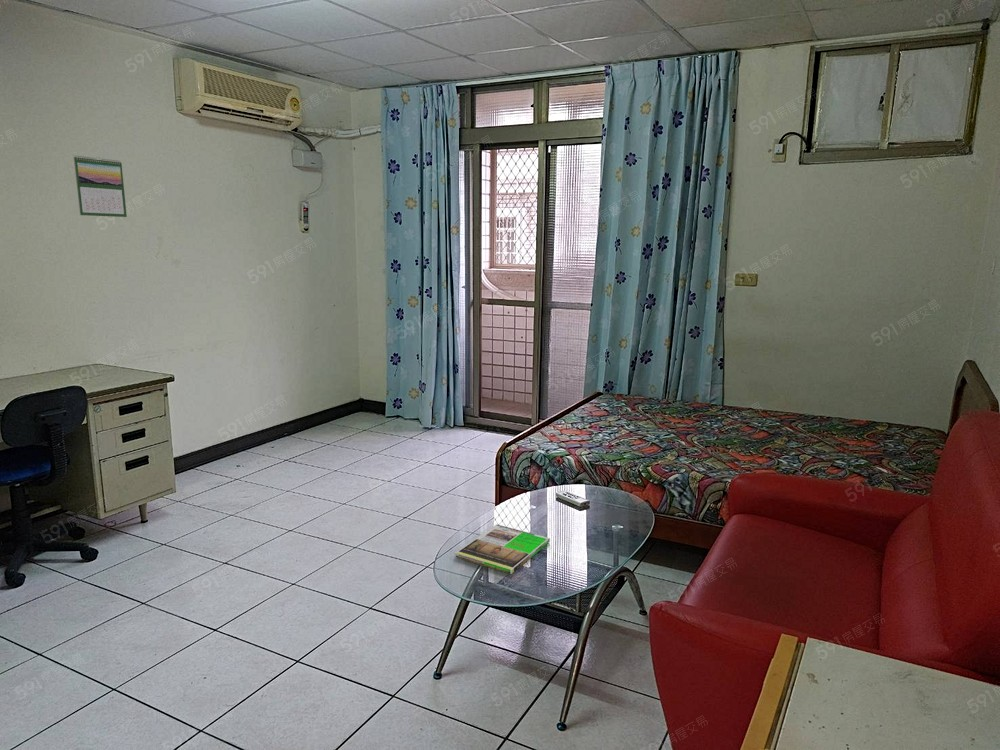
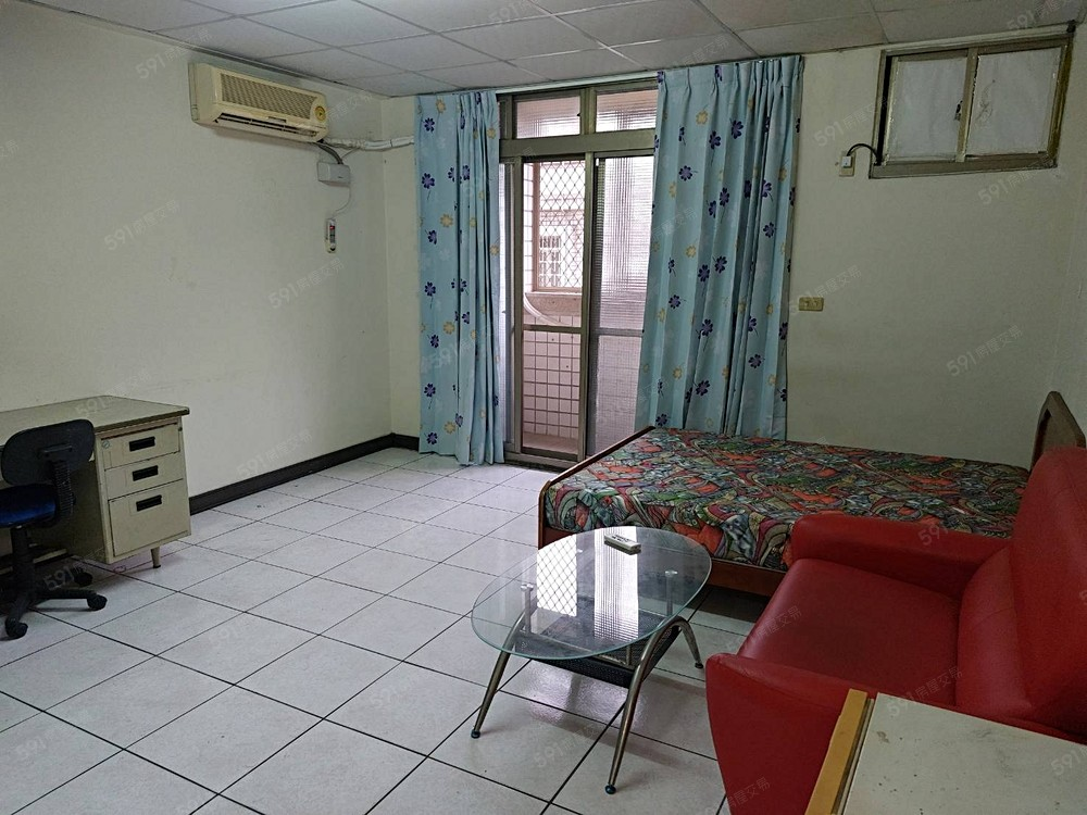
- calendar [73,155,128,218]
- magazine [454,523,551,575]
